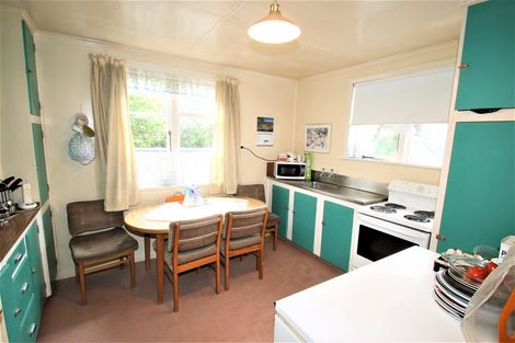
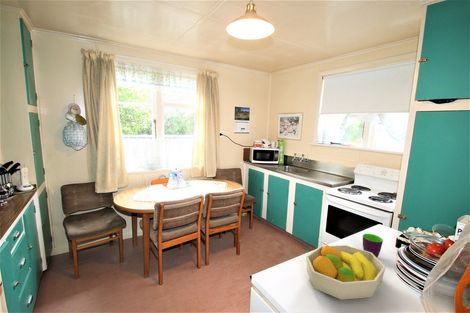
+ mug [362,233,384,258]
+ fruit bowl [305,244,387,301]
